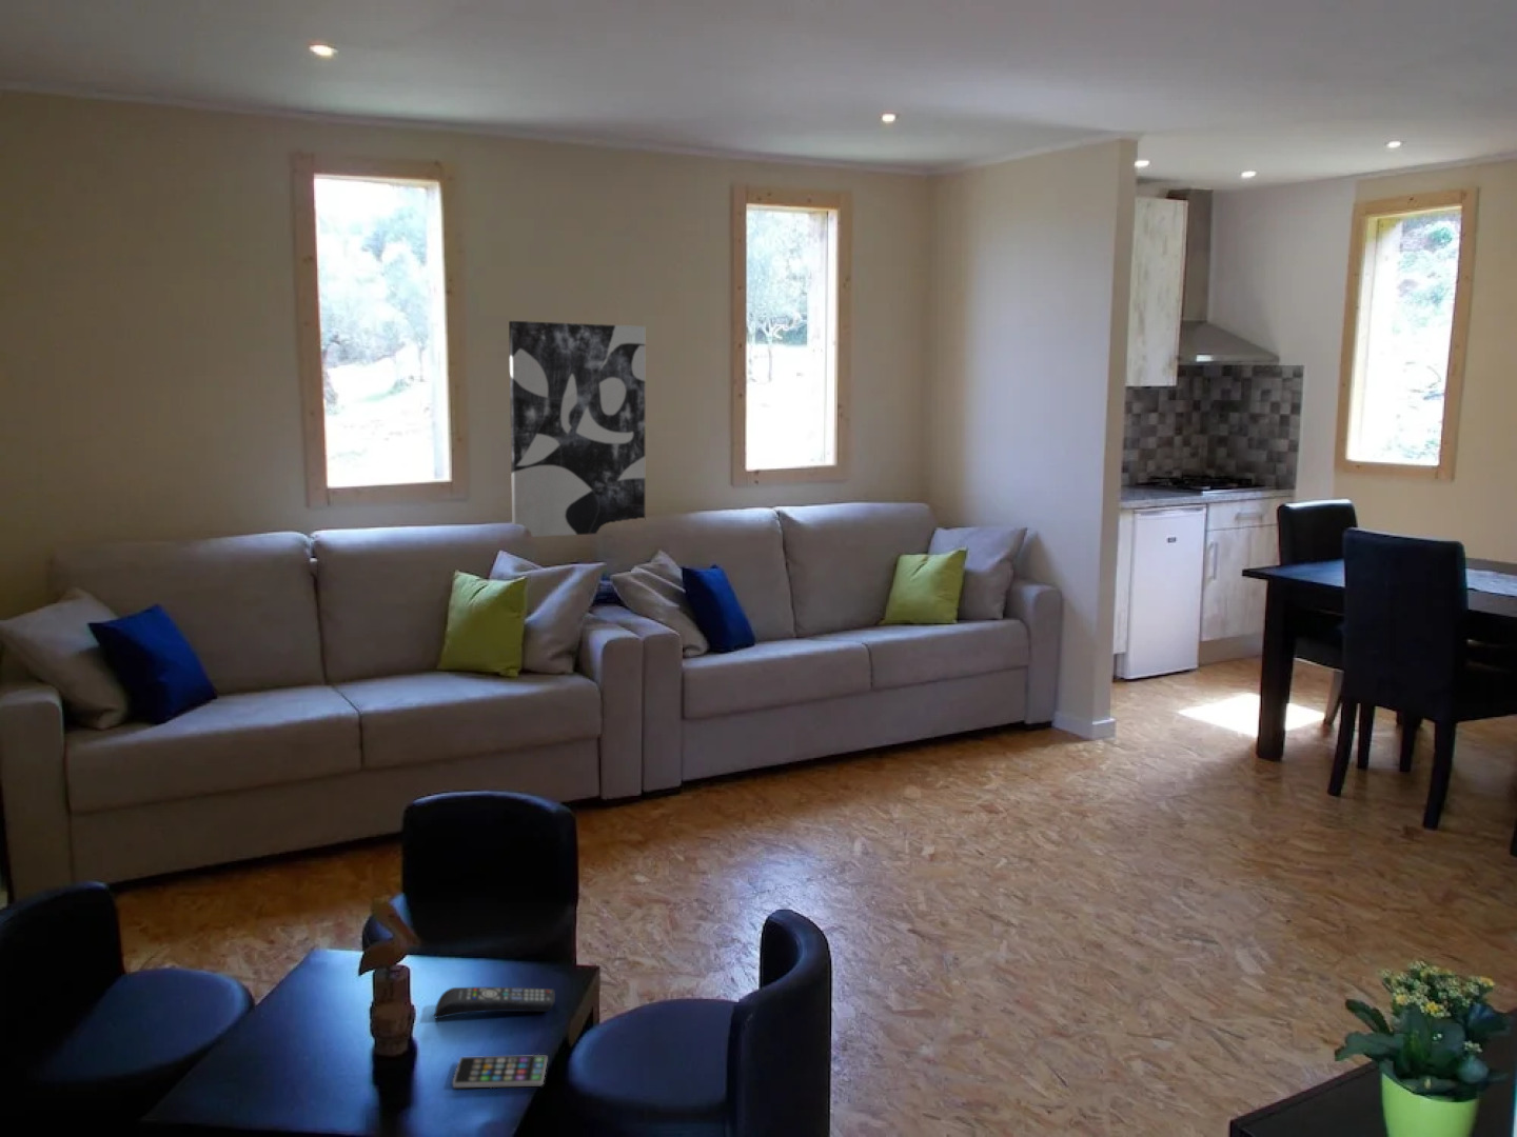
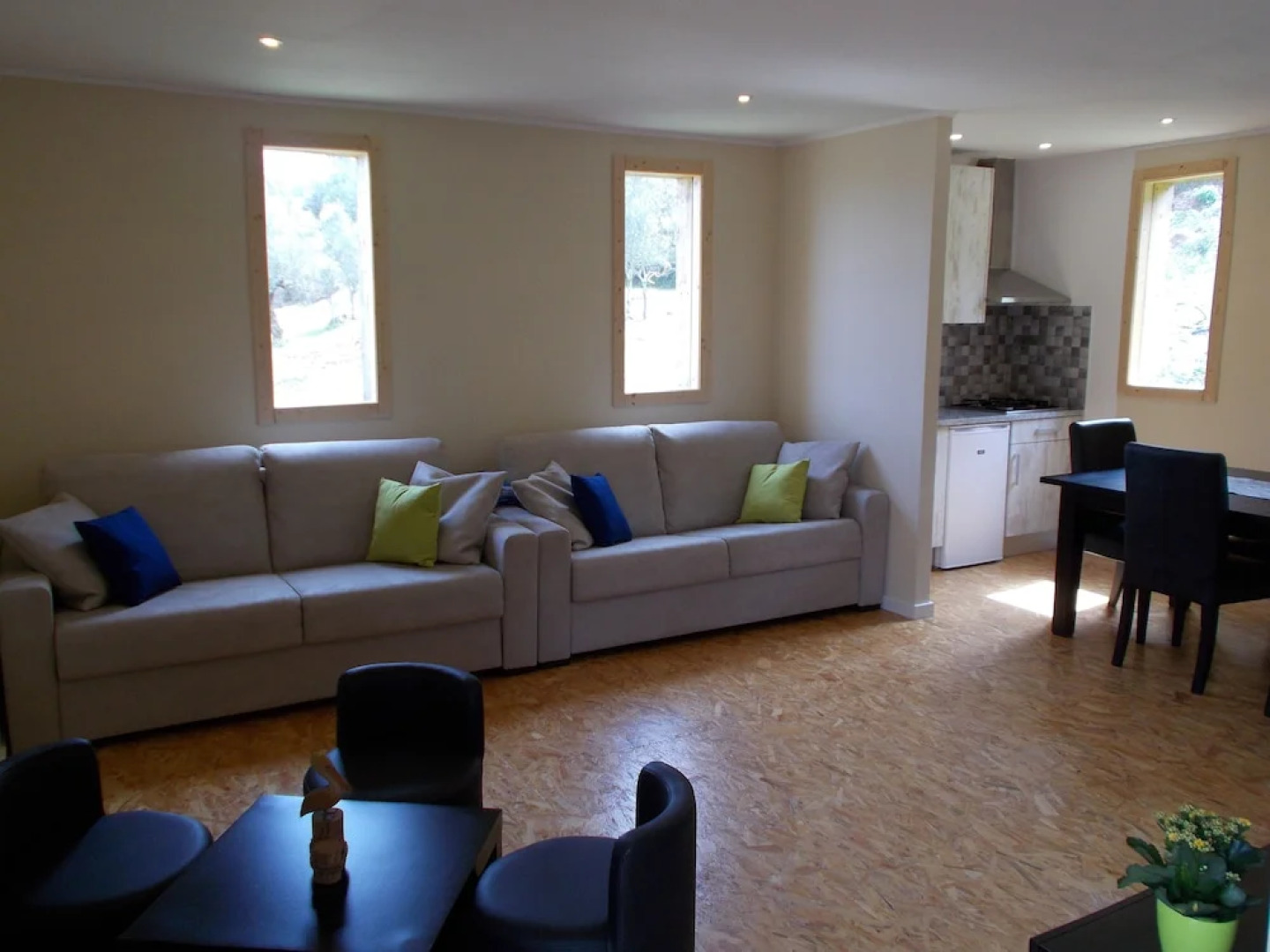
- smartphone [452,1053,548,1088]
- remote control [432,987,557,1019]
- wall art [508,320,646,537]
